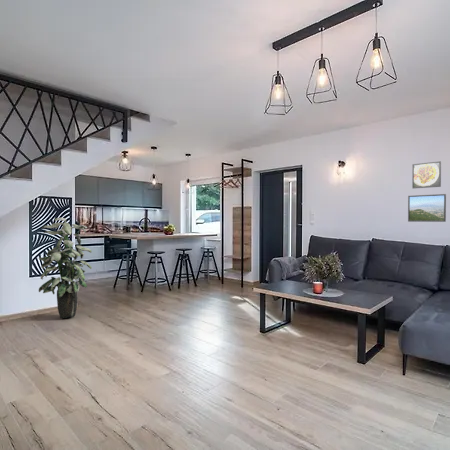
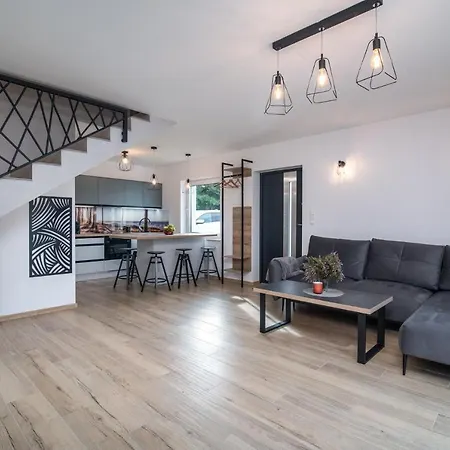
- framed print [411,160,442,189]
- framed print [407,193,447,223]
- indoor plant [38,217,93,319]
